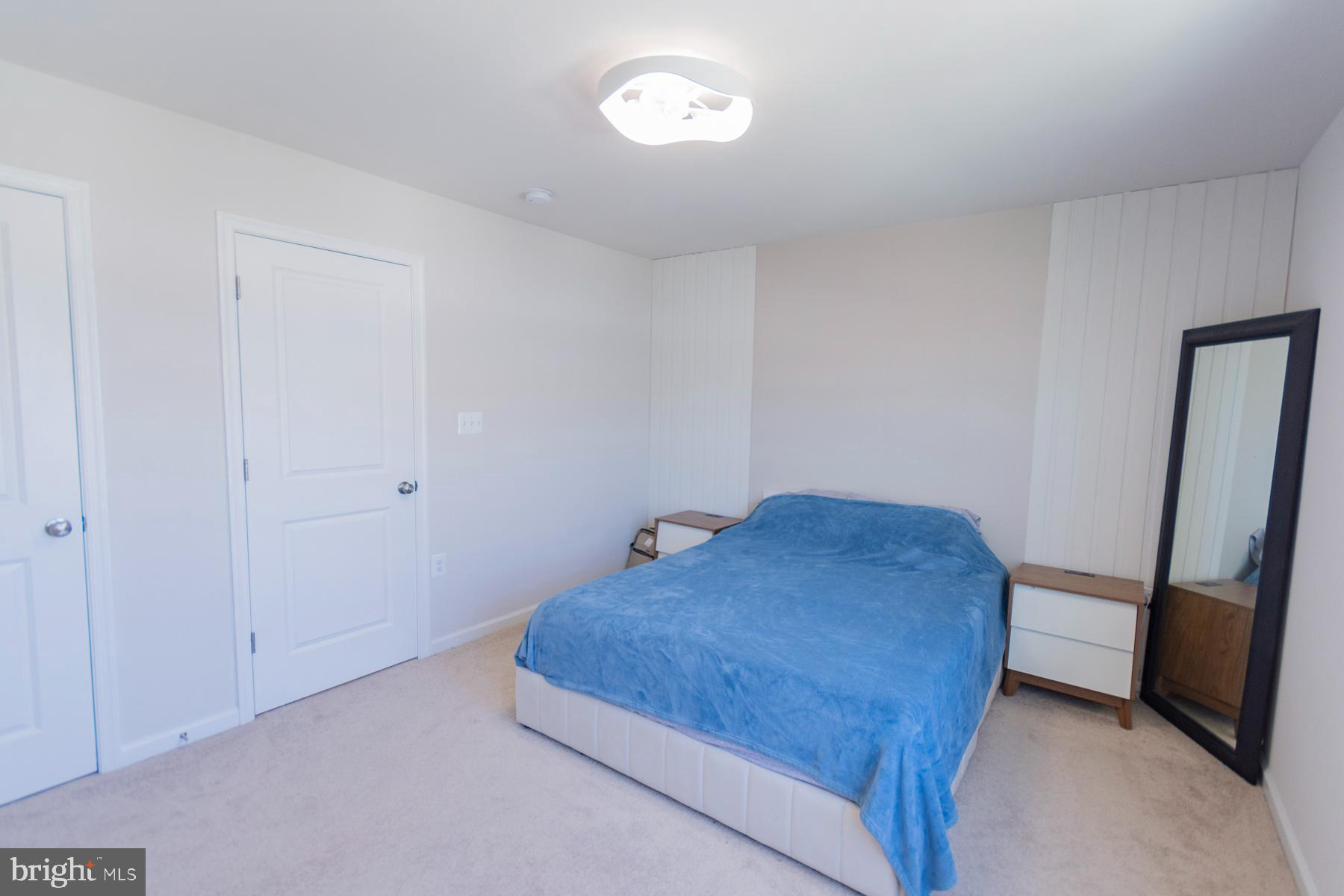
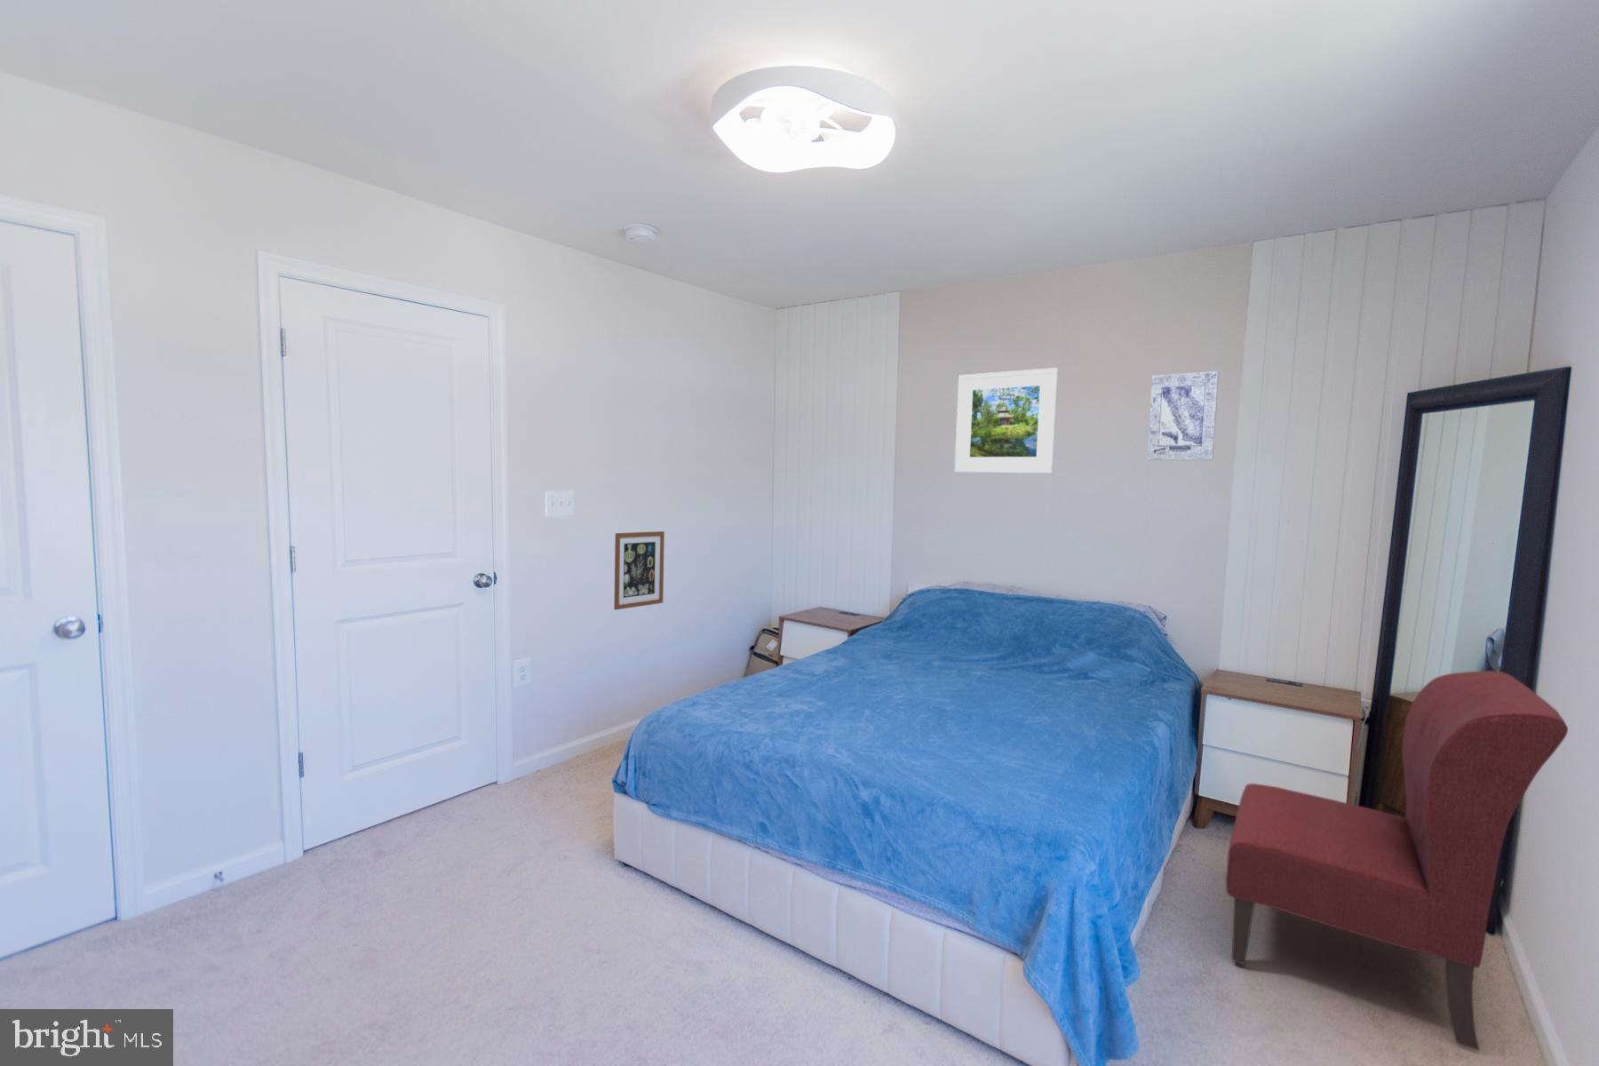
+ wall art [613,531,665,610]
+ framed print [954,366,1060,475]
+ wall art [1146,370,1219,462]
+ chair [1225,670,1569,1051]
